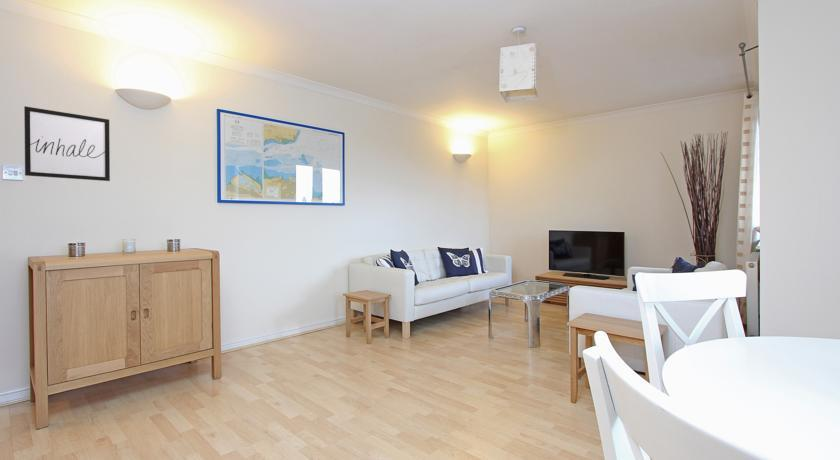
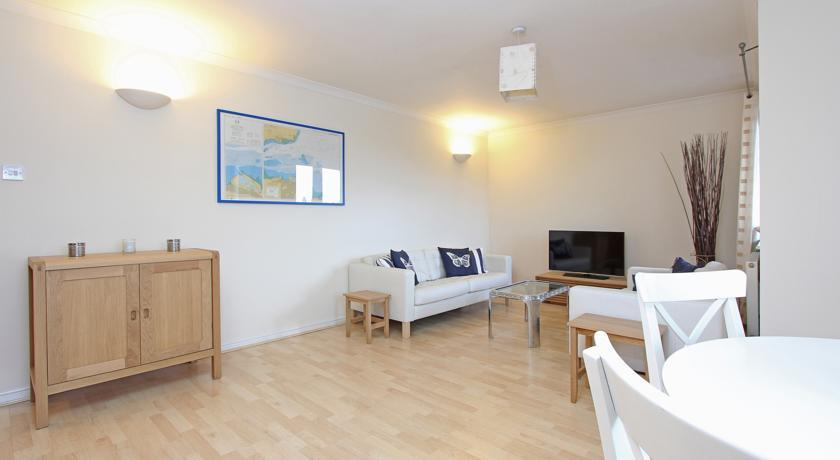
- wall art [23,105,111,182]
